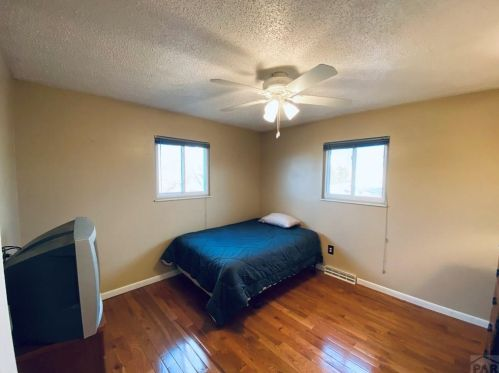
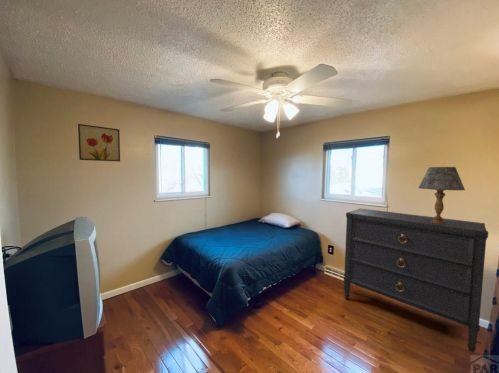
+ table lamp [417,166,466,224]
+ wall art [77,123,121,163]
+ dresser [343,208,489,354]
